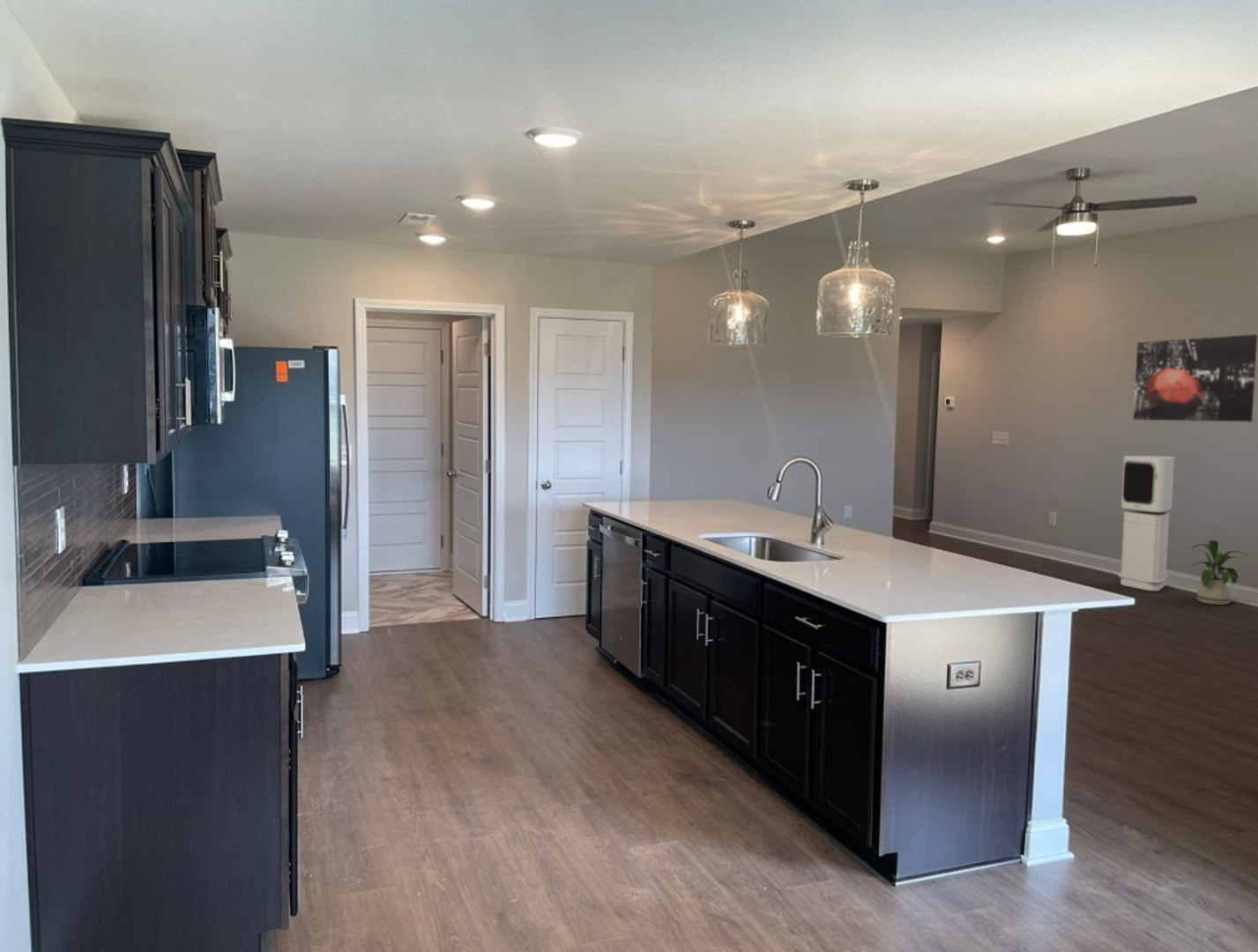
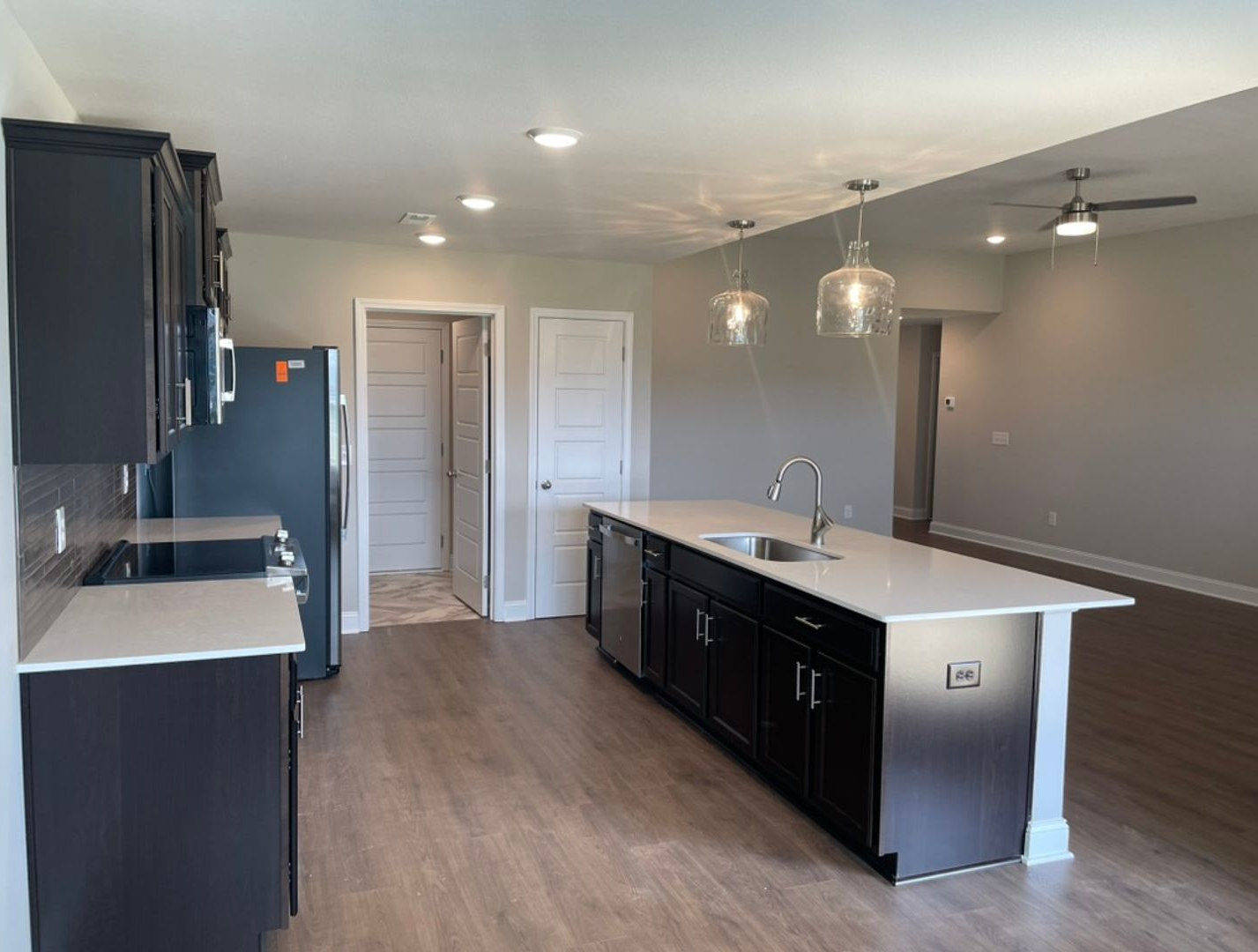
- wall art [1133,333,1258,423]
- air purifier [1117,455,1175,591]
- house plant [1190,539,1249,606]
